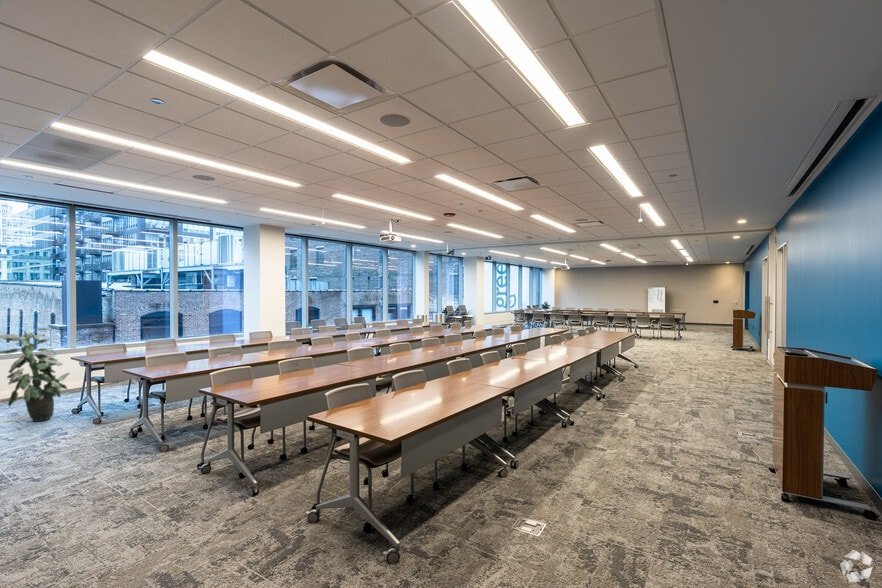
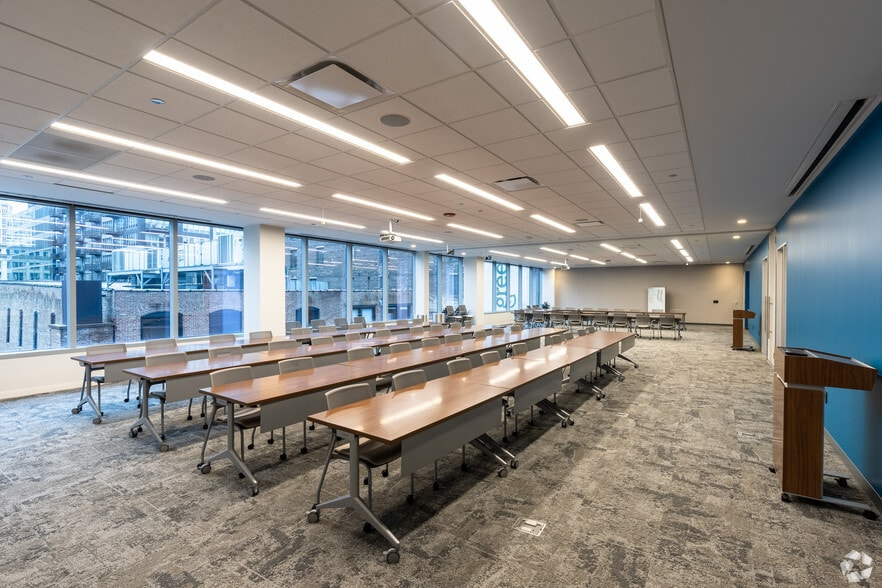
- indoor plant [0,327,70,423]
